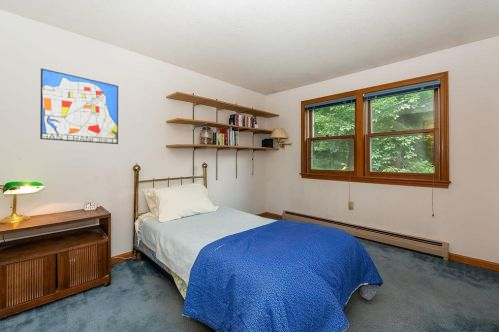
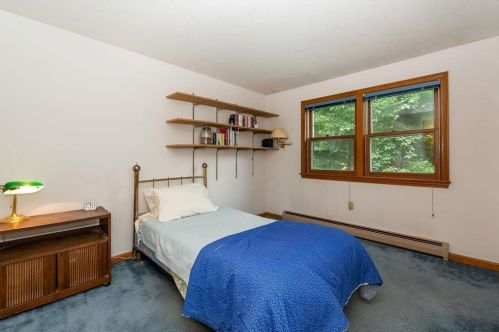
- wall art [39,68,119,145]
